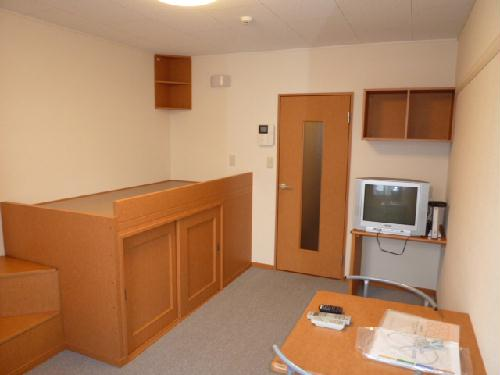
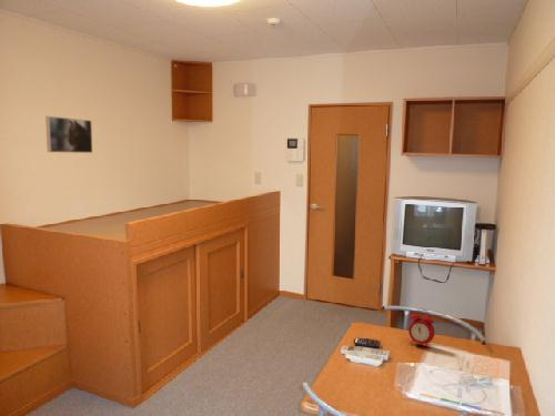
+ alarm clock [407,308,436,349]
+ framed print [44,115,93,154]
